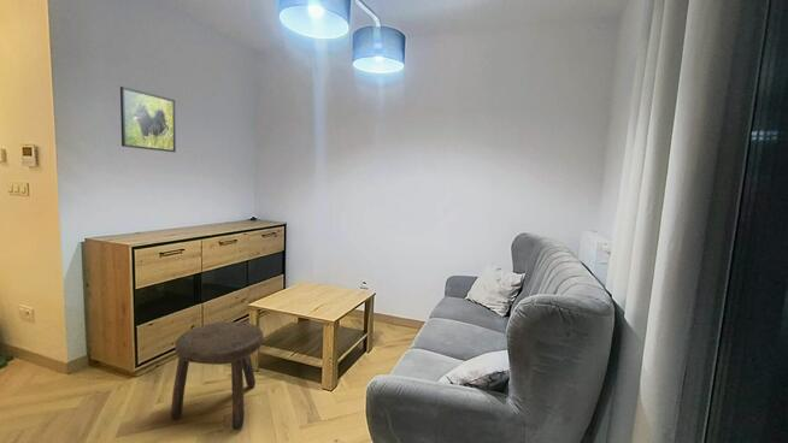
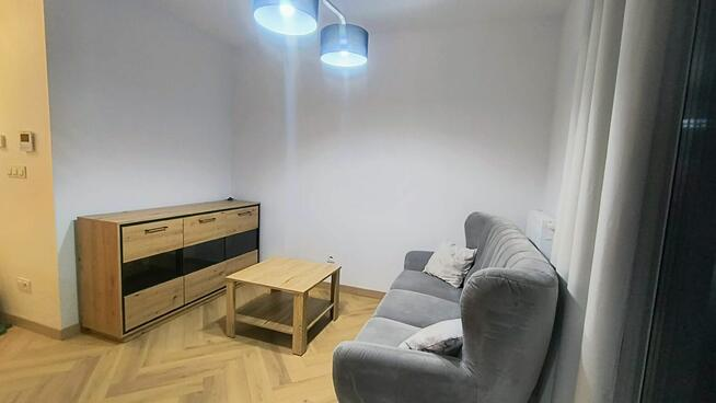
- stool [170,320,264,431]
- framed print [119,85,177,153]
